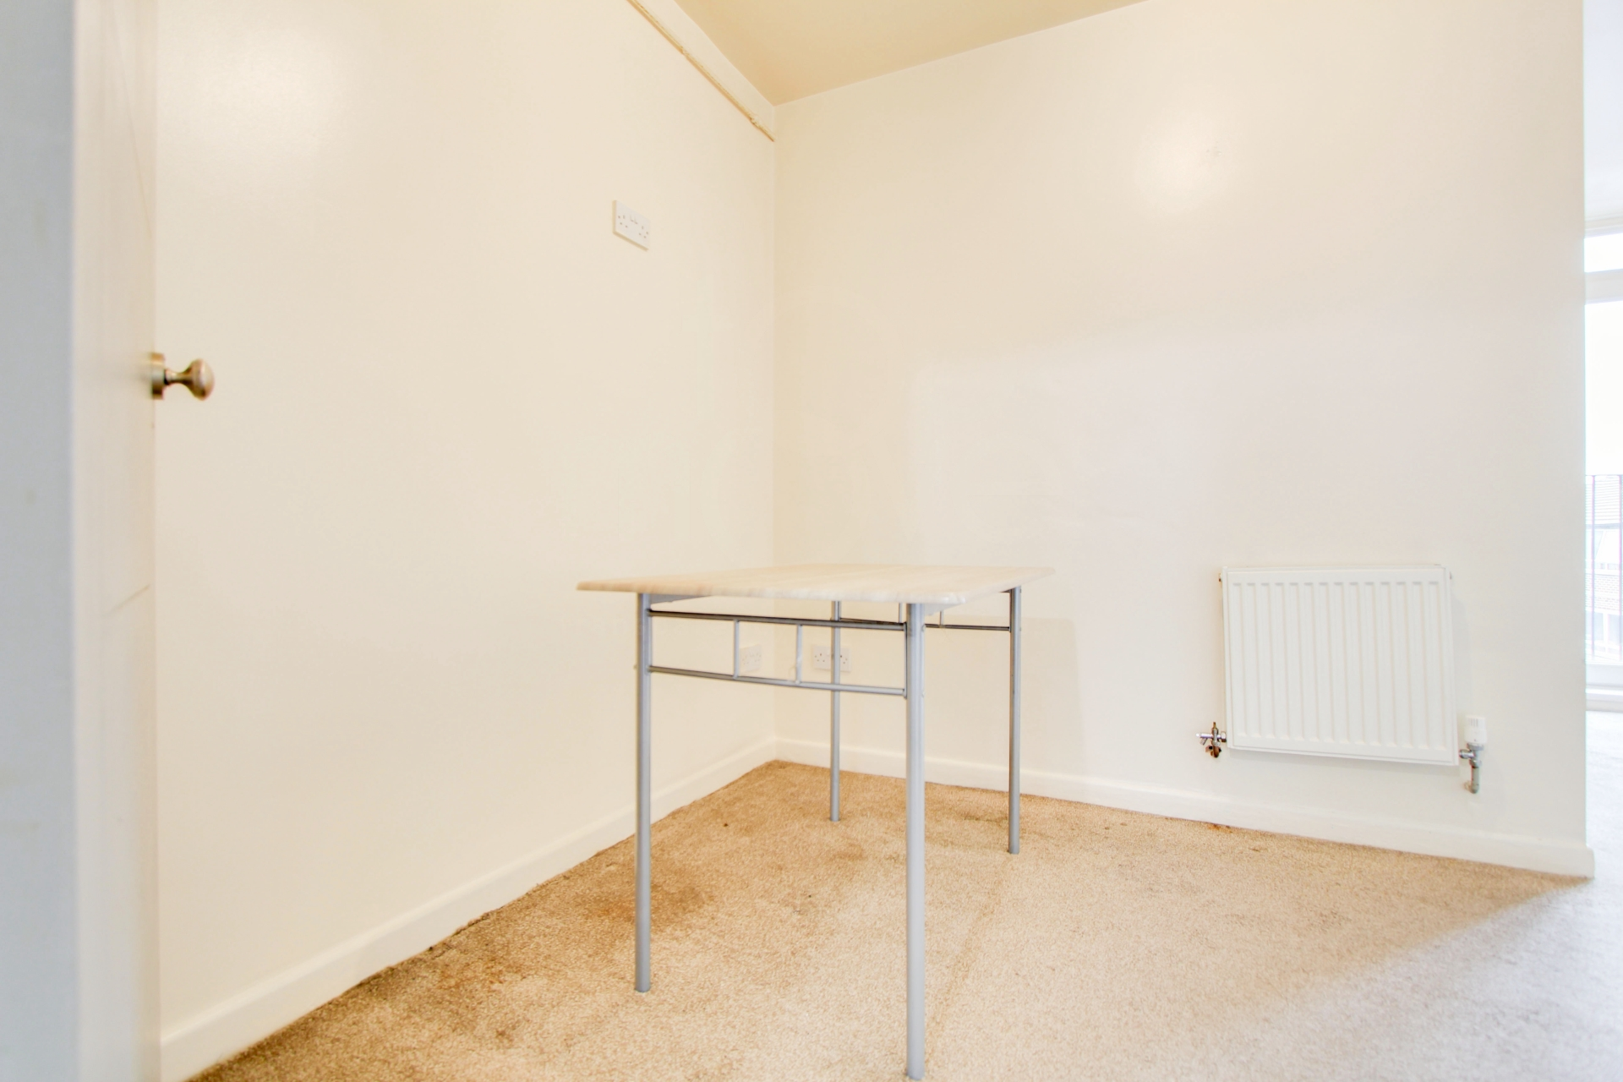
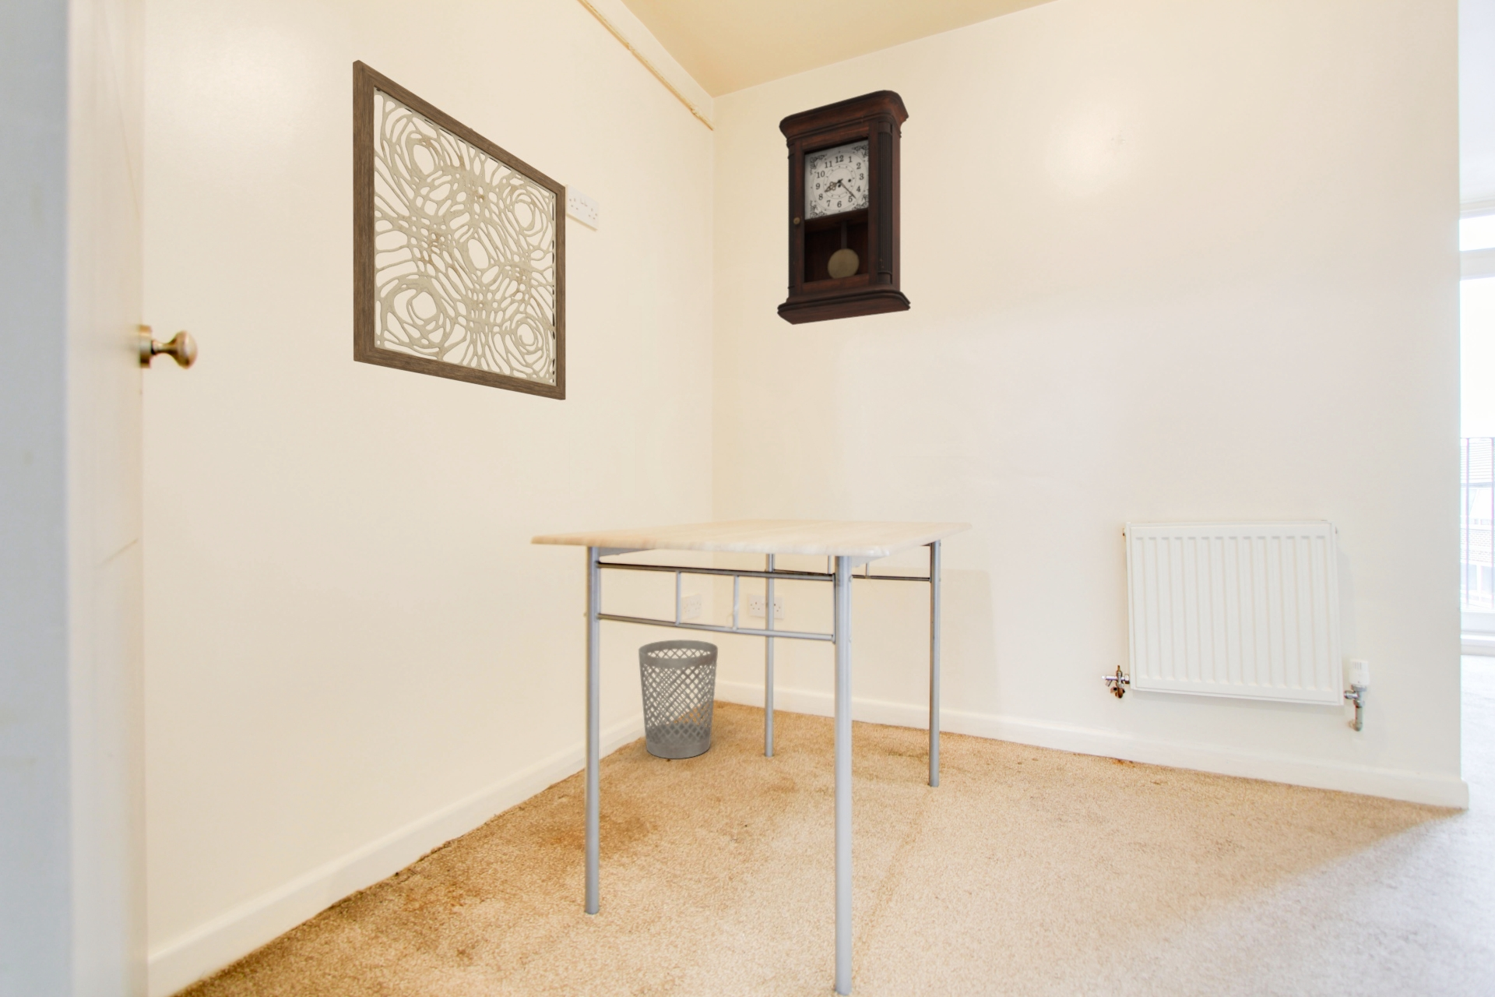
+ wastebasket [637,639,719,759]
+ wall art [352,59,567,401]
+ pendulum clock [776,89,912,326]
